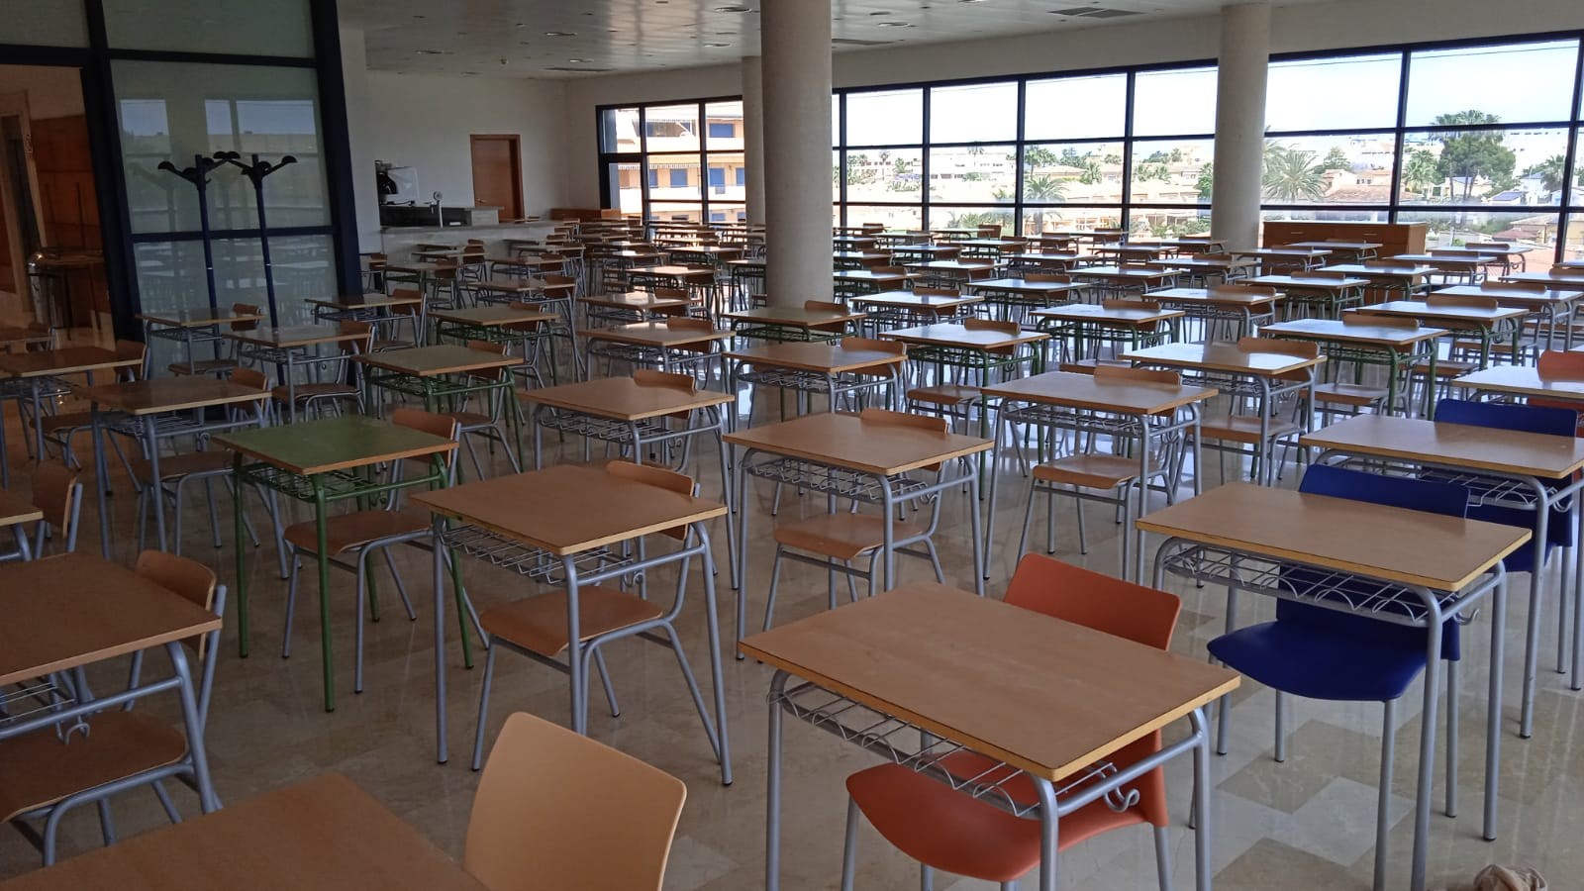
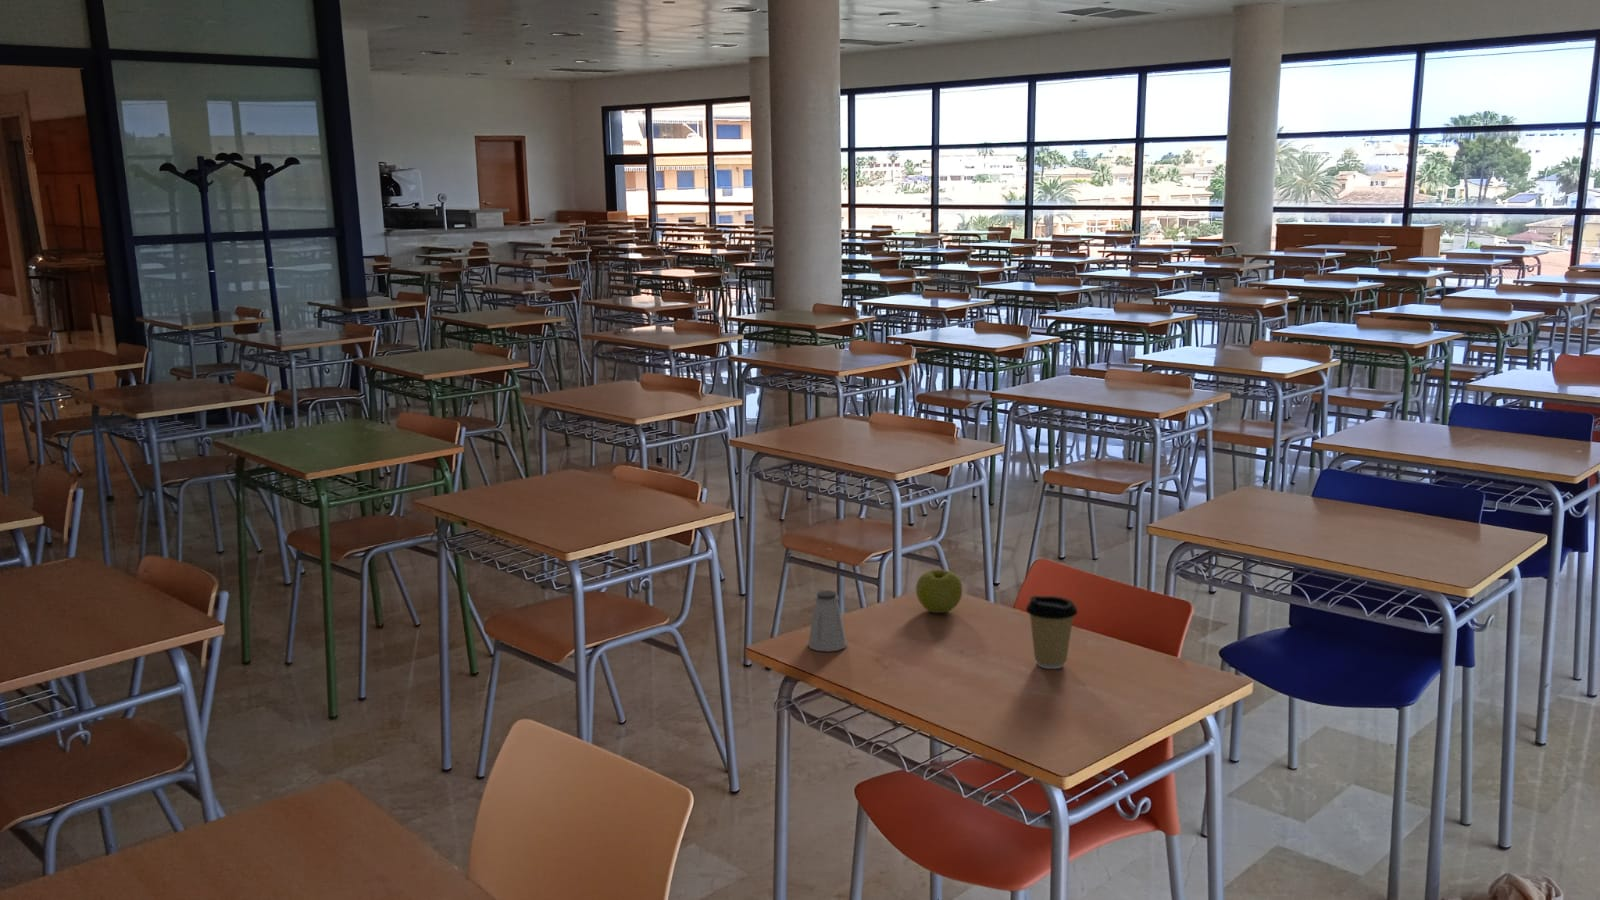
+ coffee cup [1025,595,1079,670]
+ apple [915,569,963,614]
+ saltshaker [807,589,848,653]
